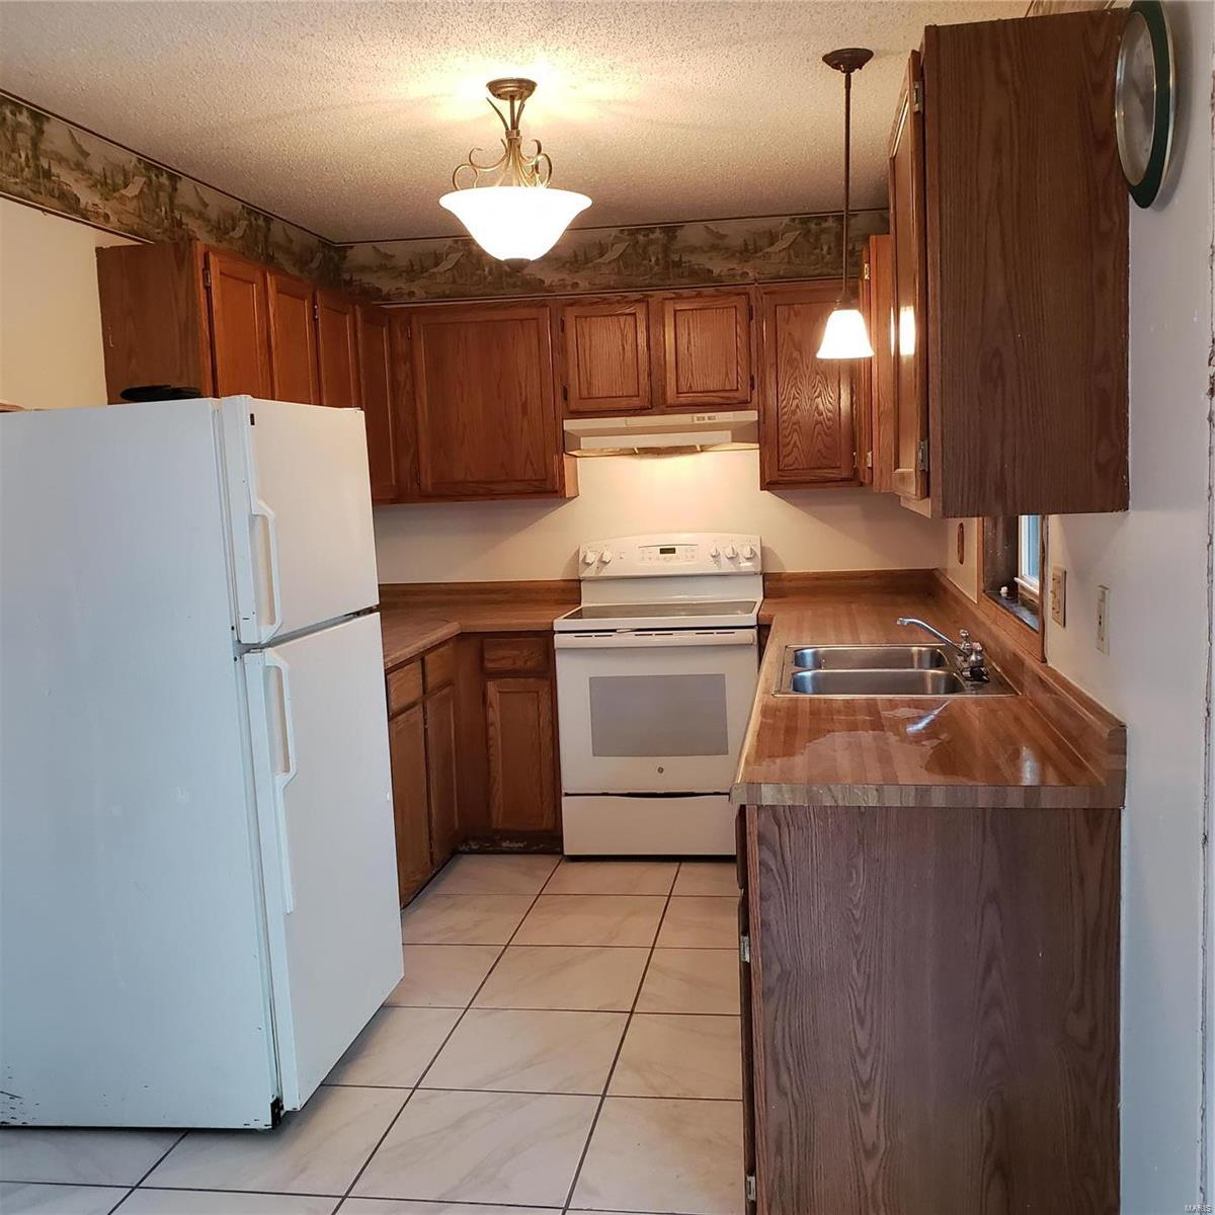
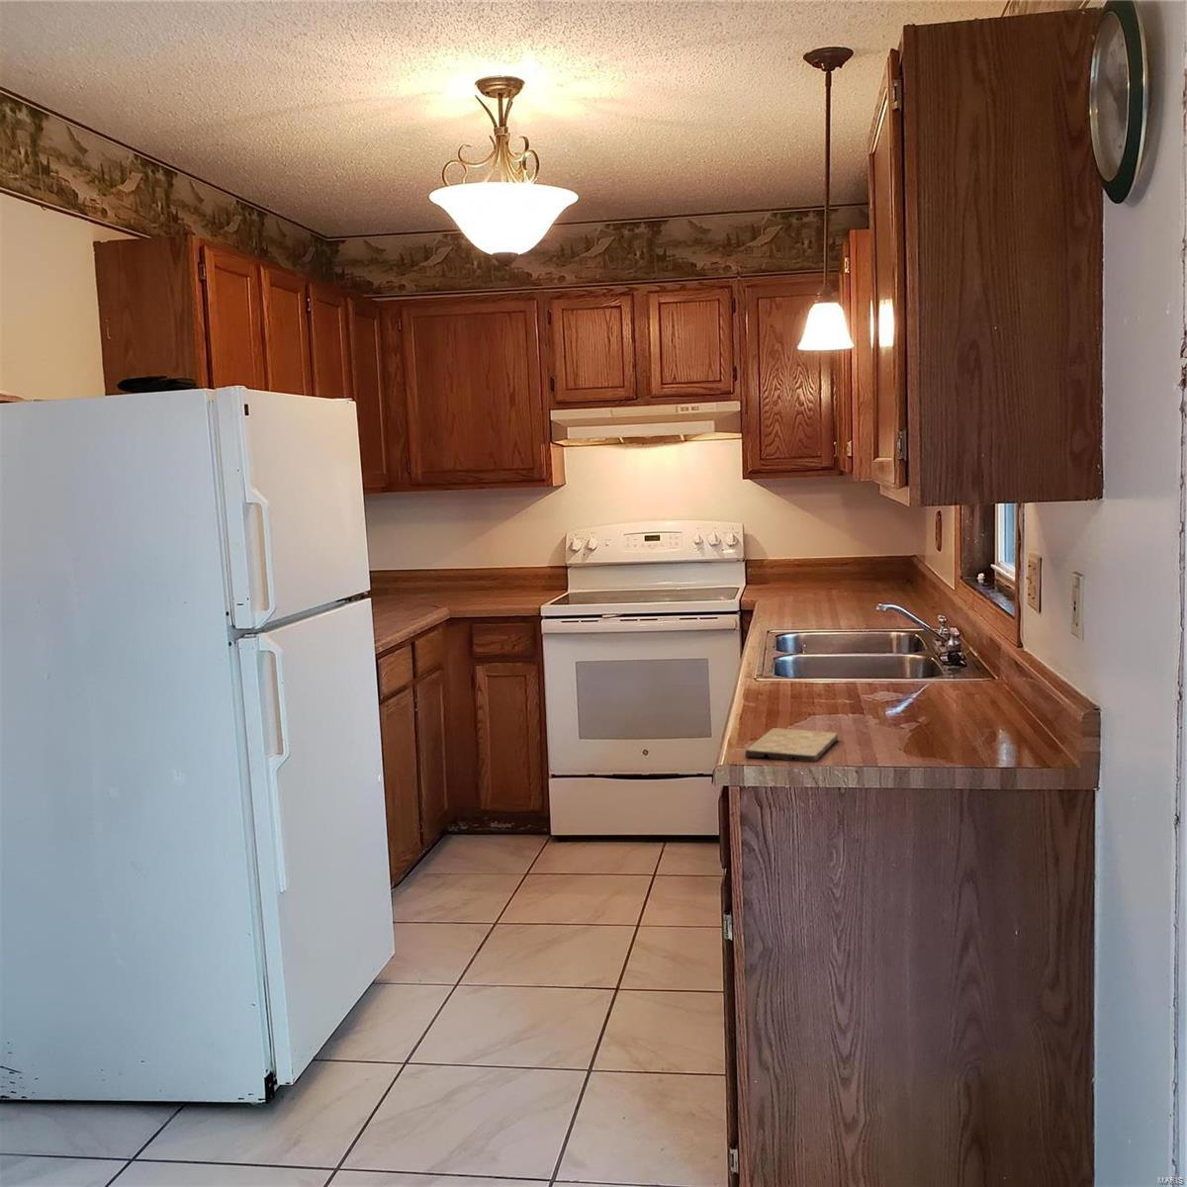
+ cutting board [744,727,839,763]
